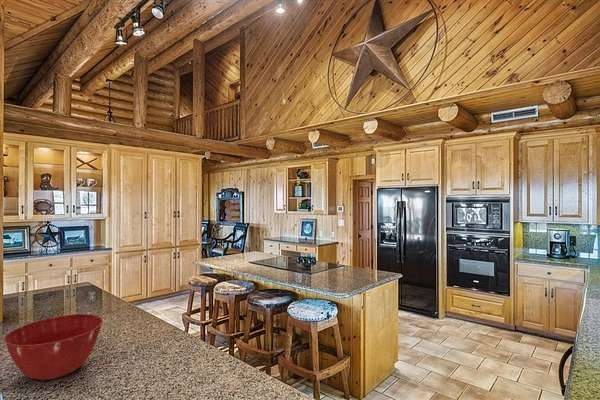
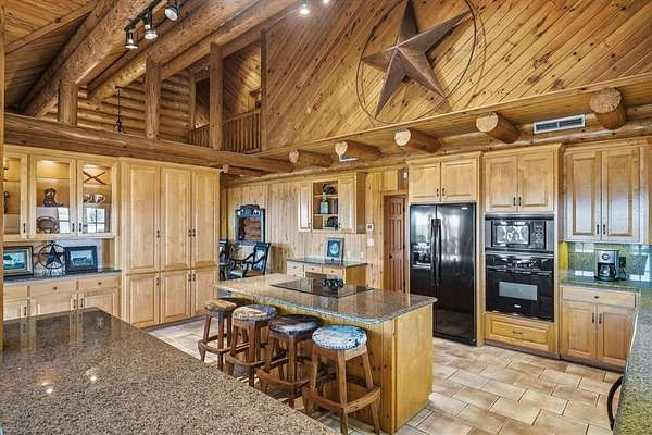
- mixing bowl [3,313,104,381]
